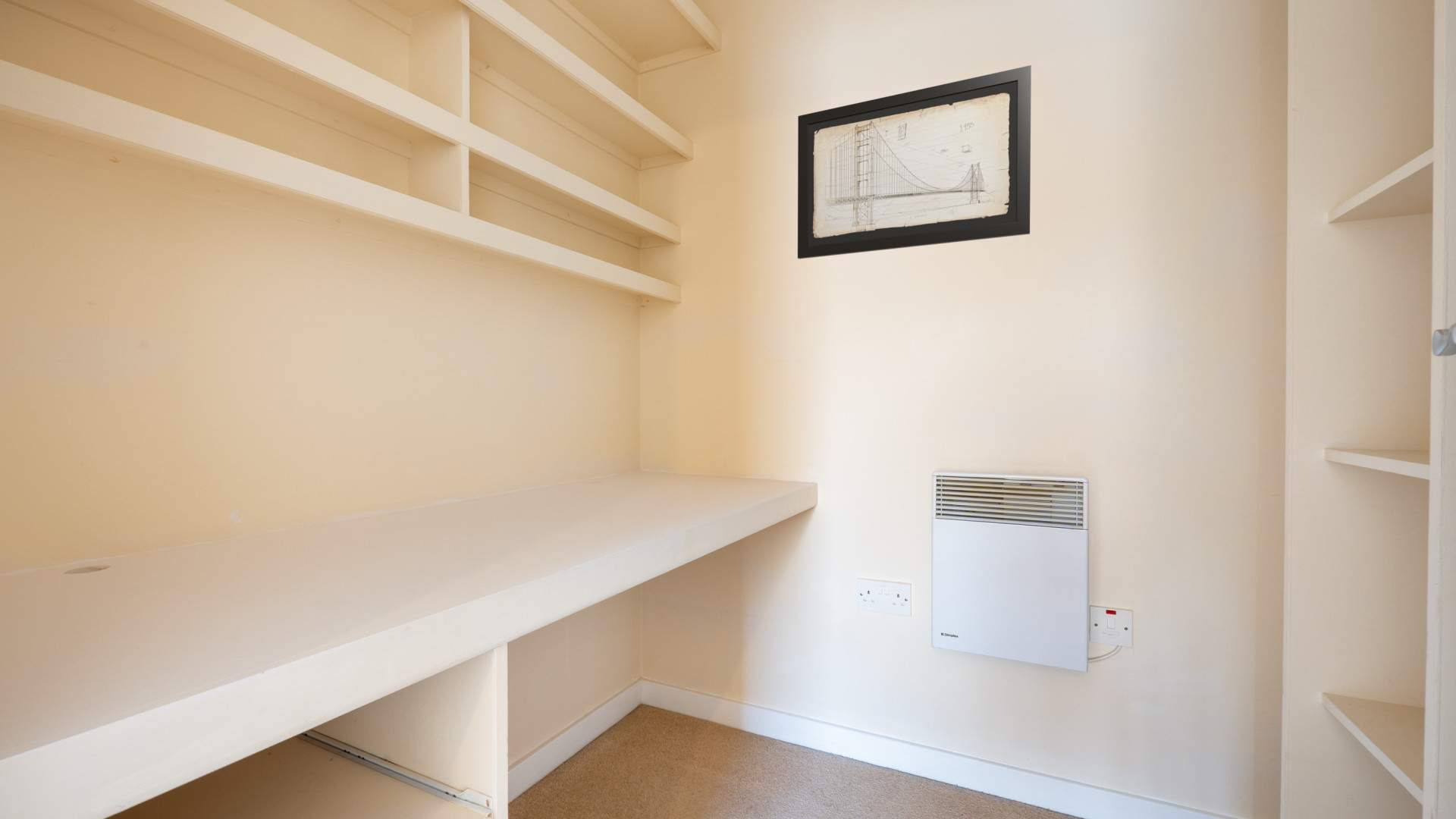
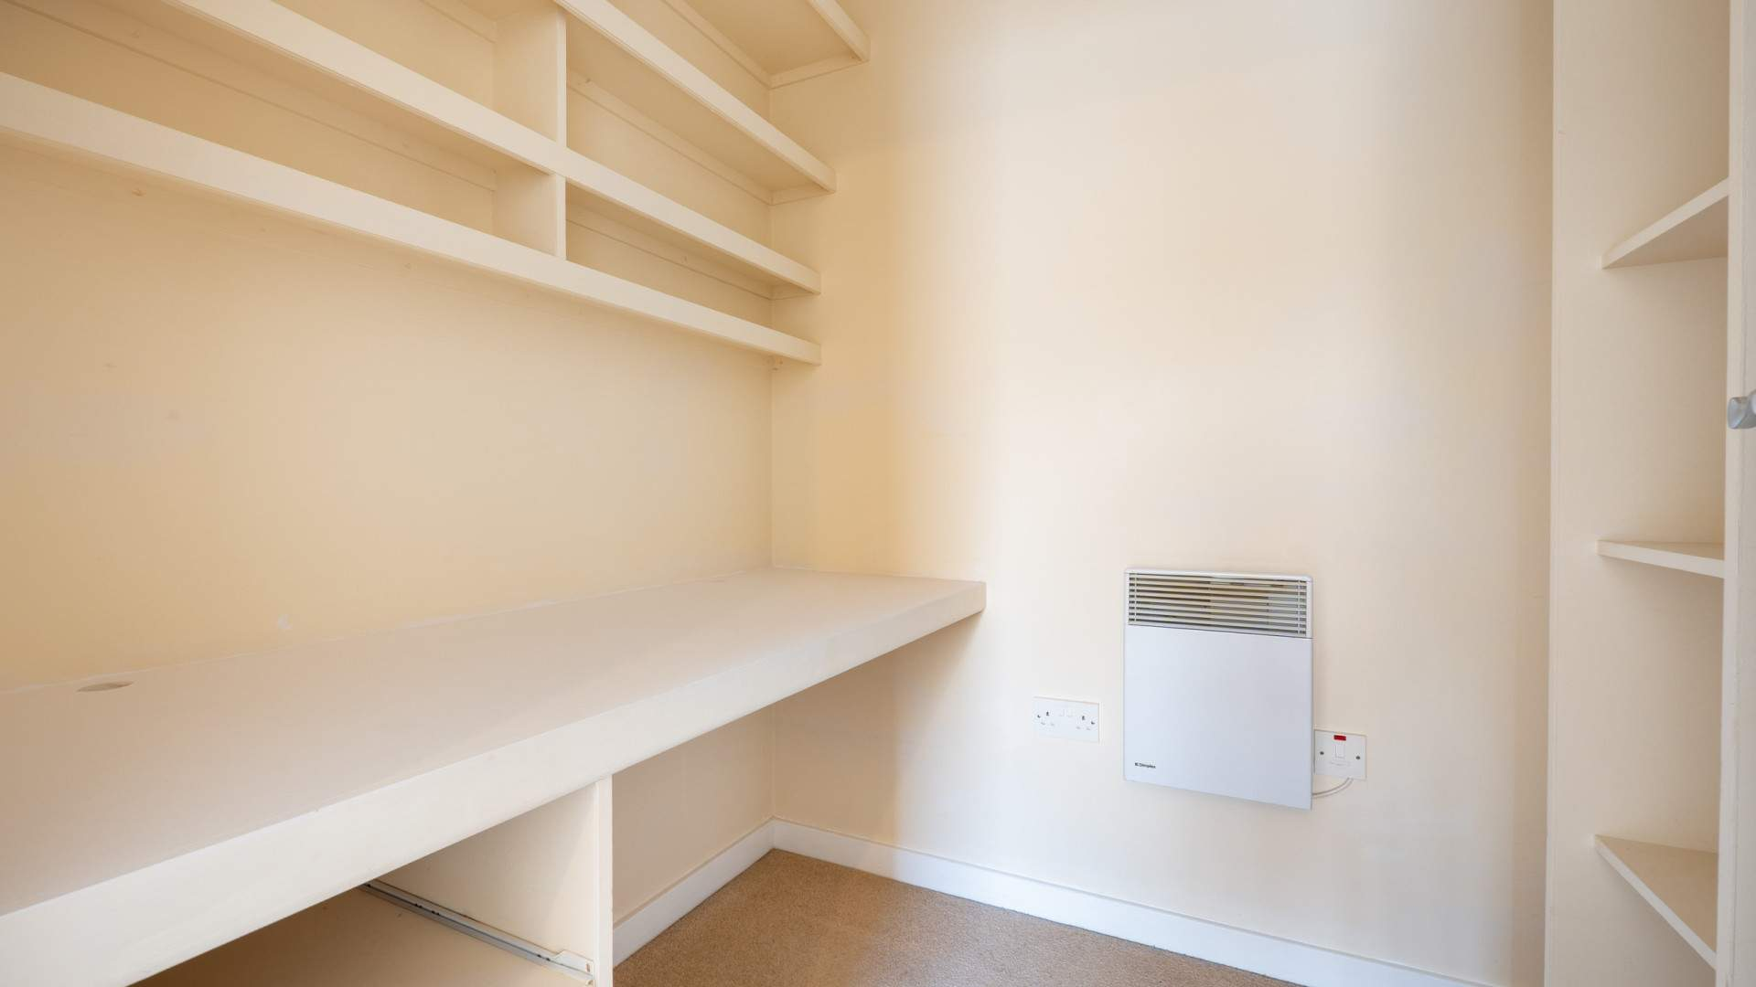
- wall art [797,64,1032,259]
